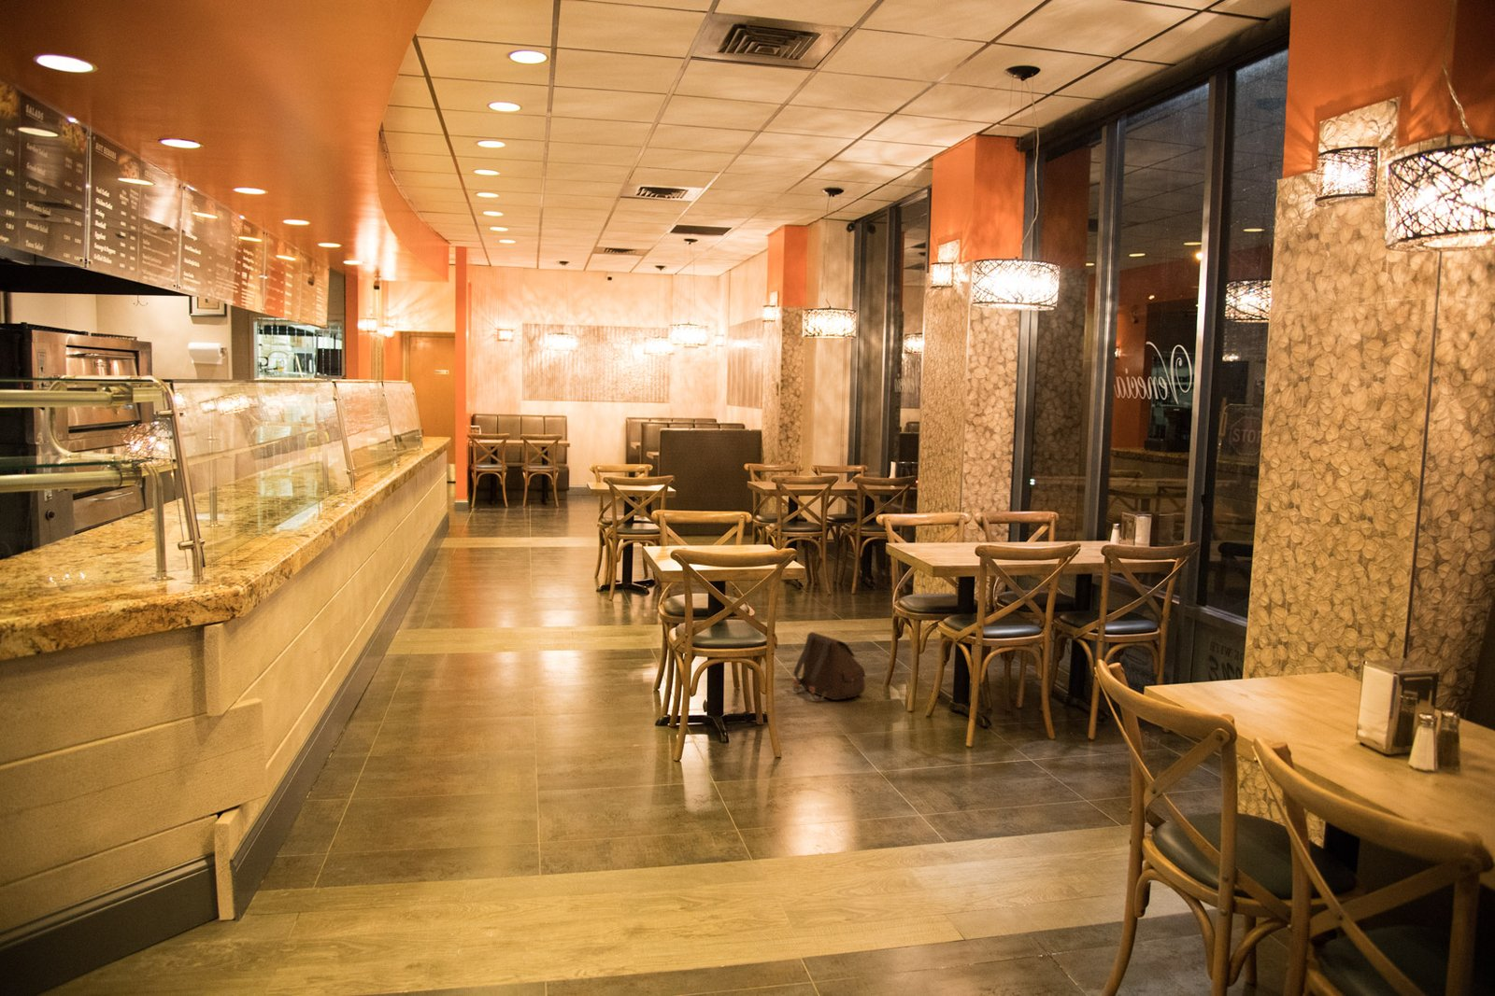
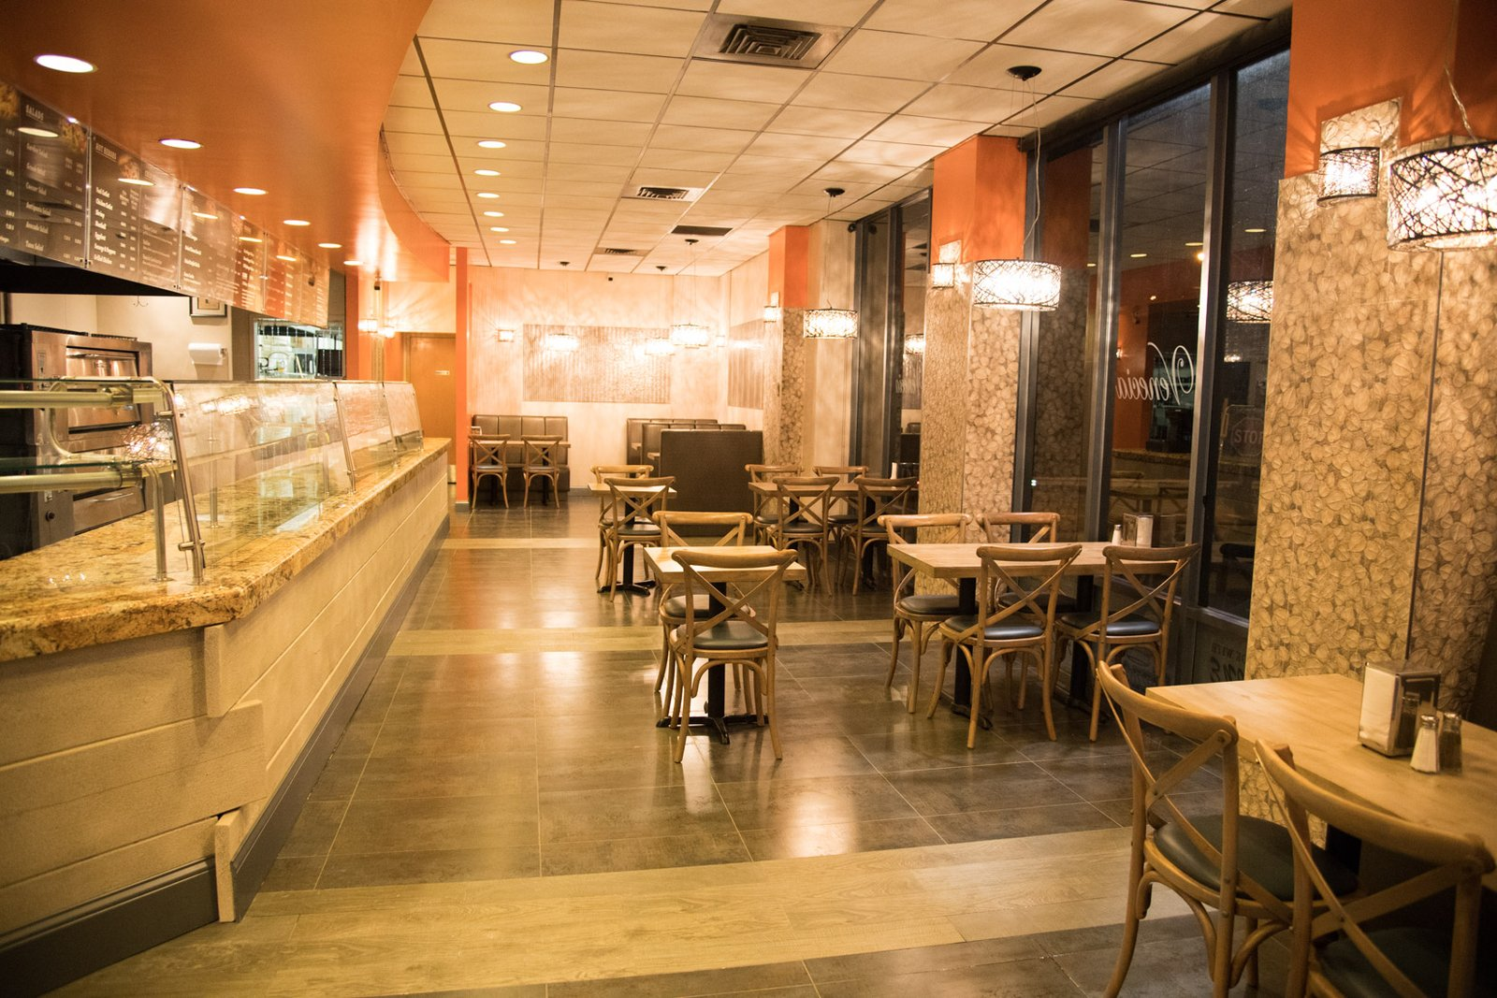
- satchel [792,631,867,701]
